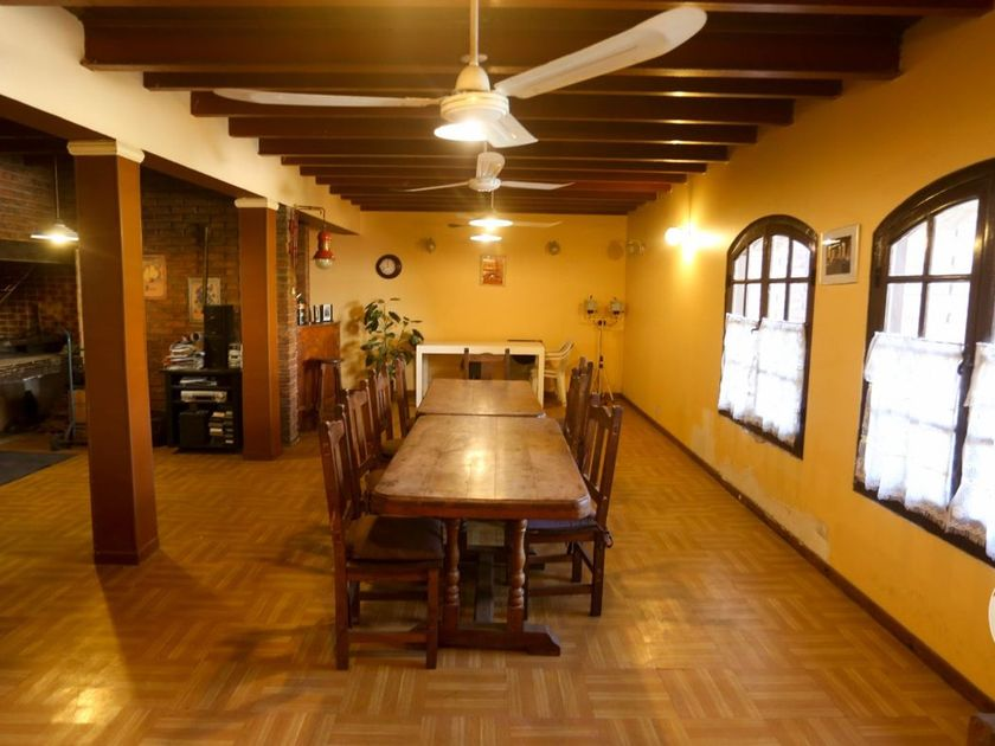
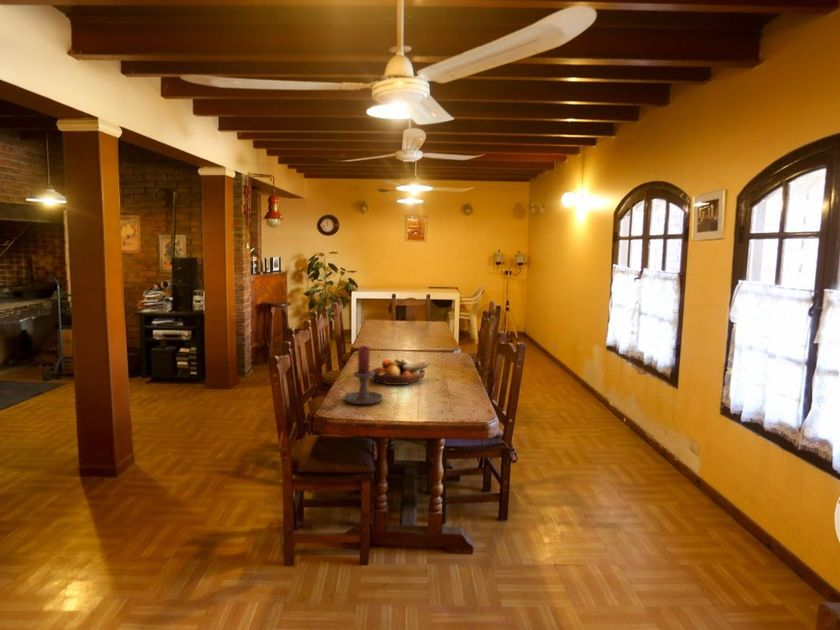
+ fruit bowl [370,358,430,386]
+ candle holder [331,345,384,405]
